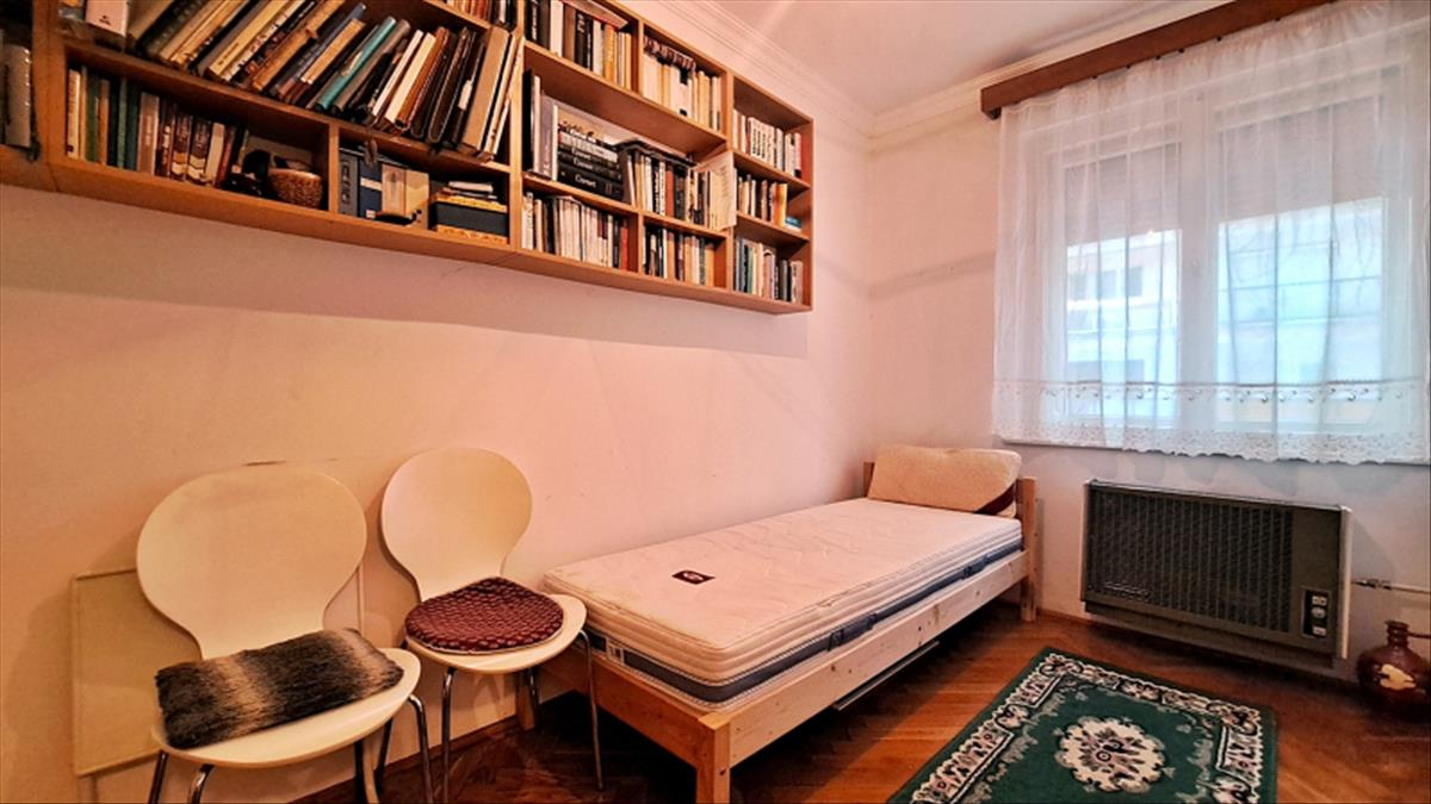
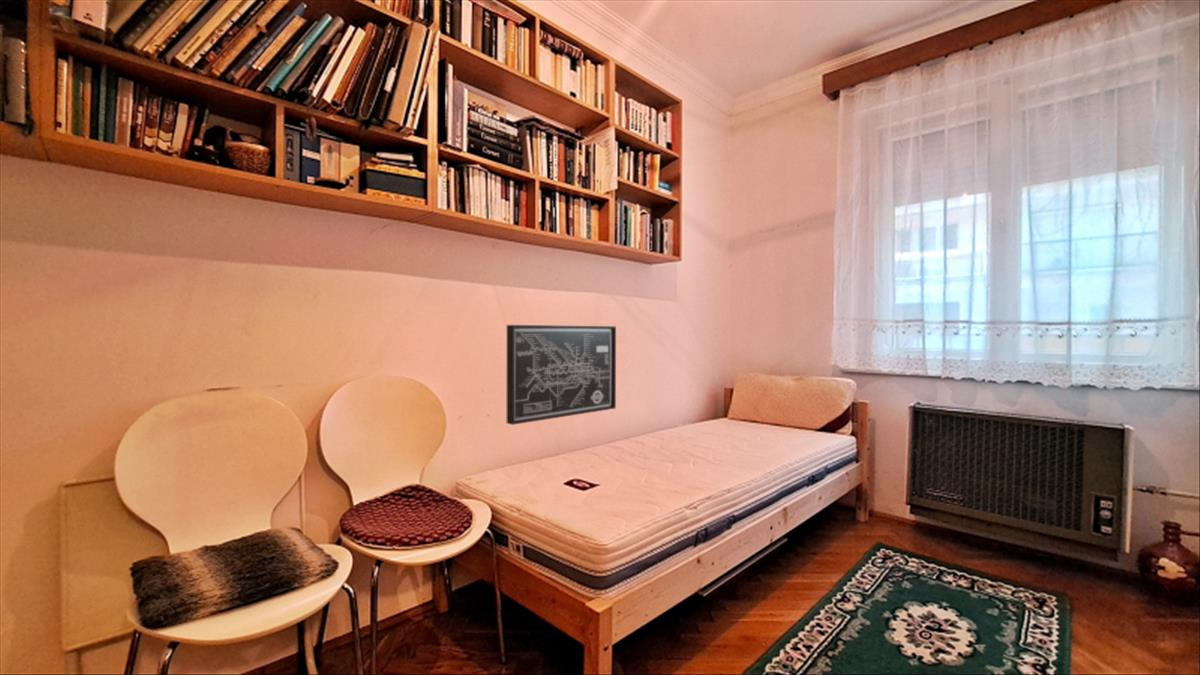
+ wall art [506,324,617,426]
